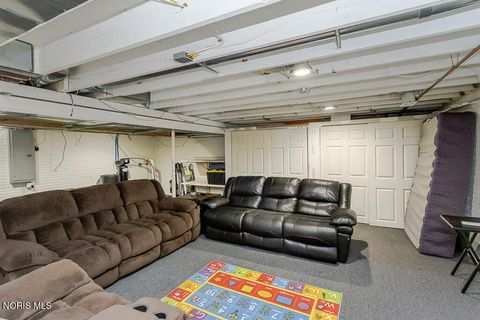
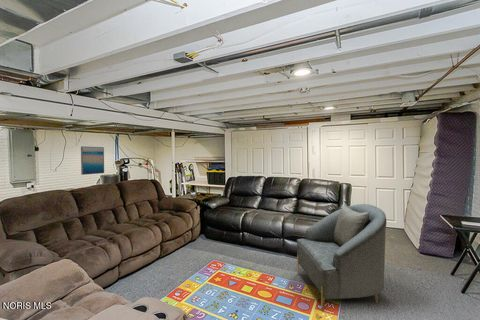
+ wall art [80,145,105,176]
+ armchair [296,203,387,313]
